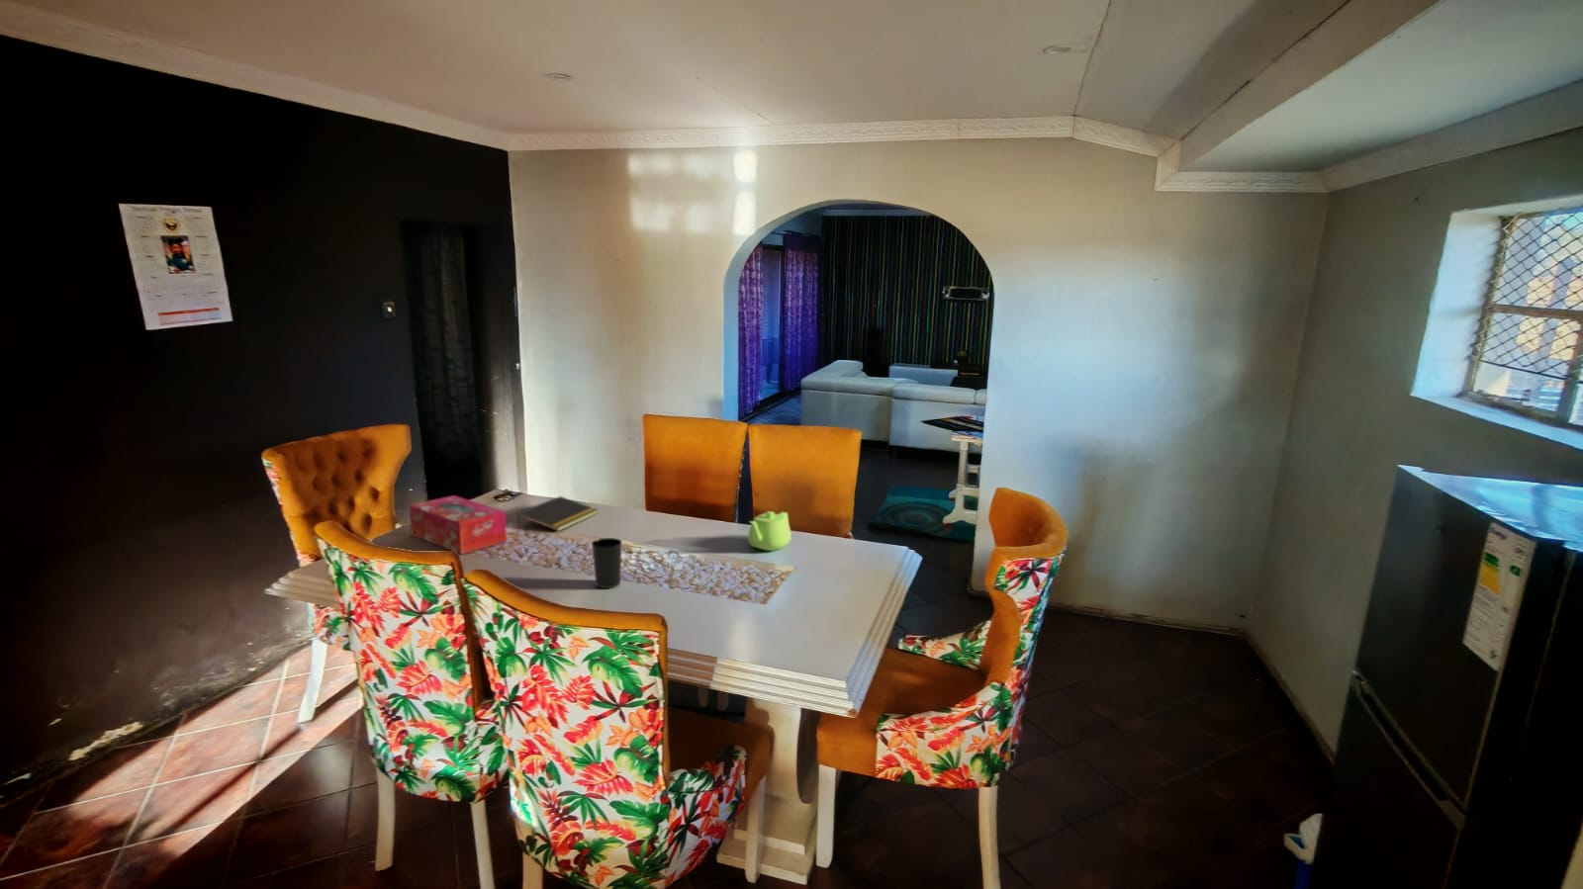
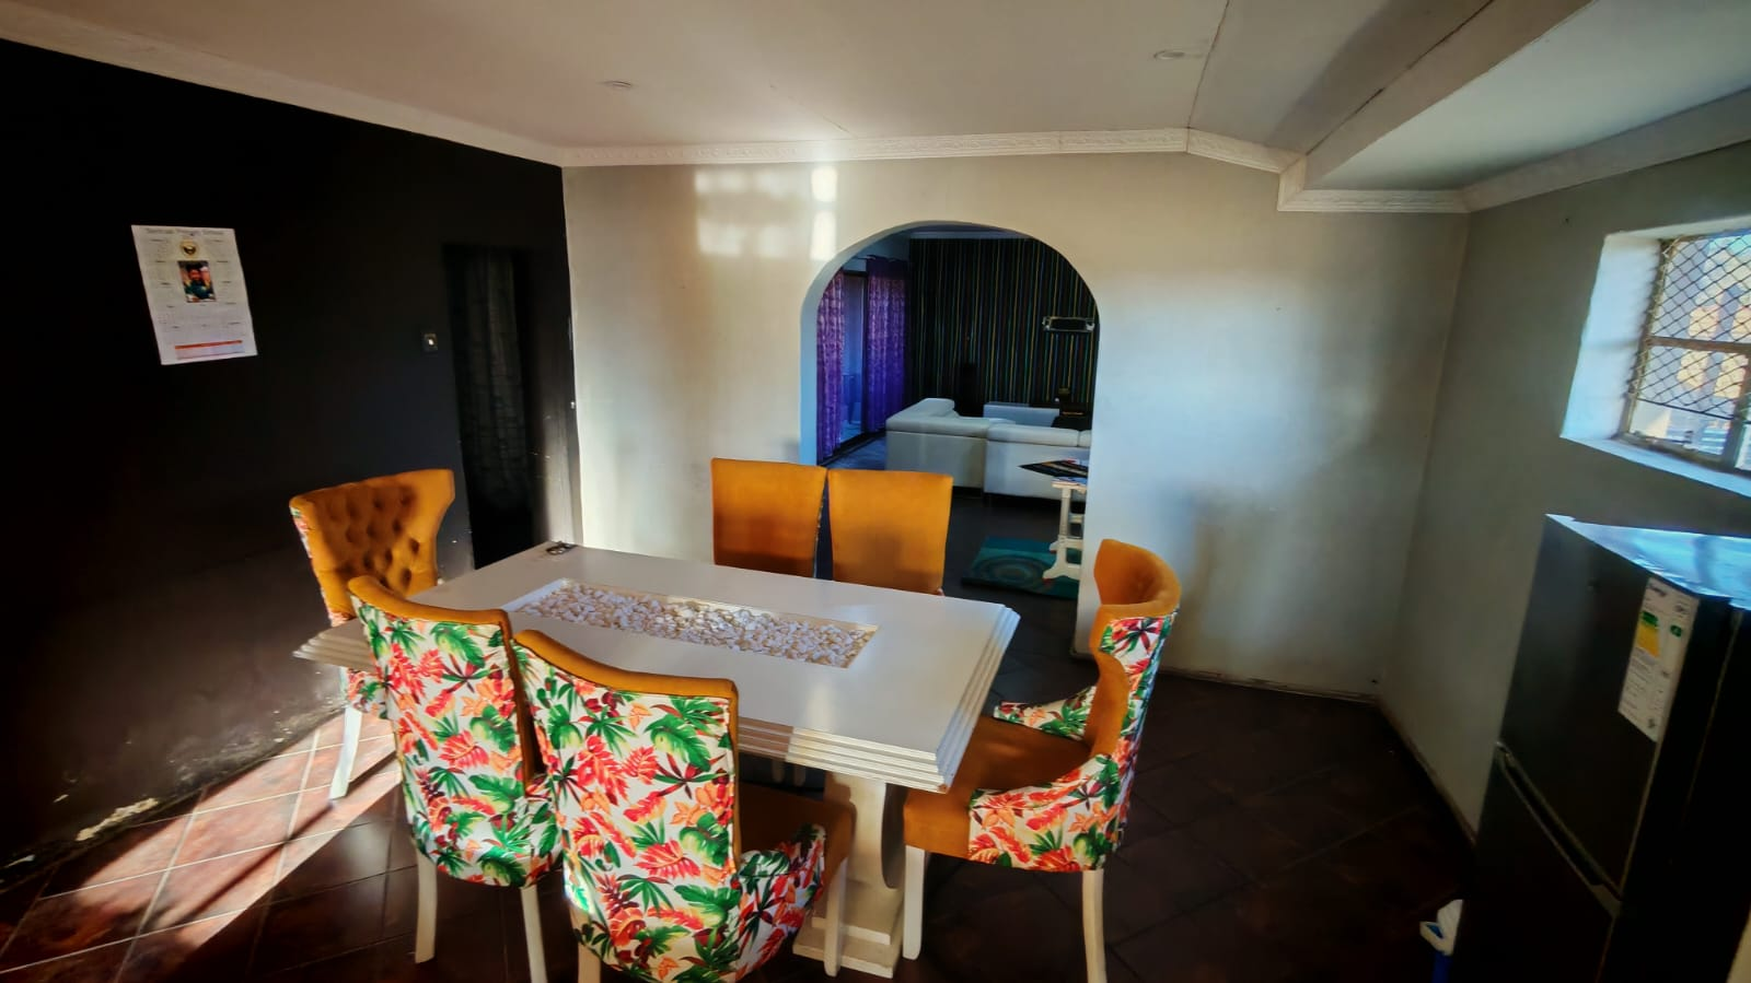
- notepad [516,496,599,533]
- cup [590,537,623,589]
- teapot [747,511,793,552]
- tissue box [408,494,508,554]
